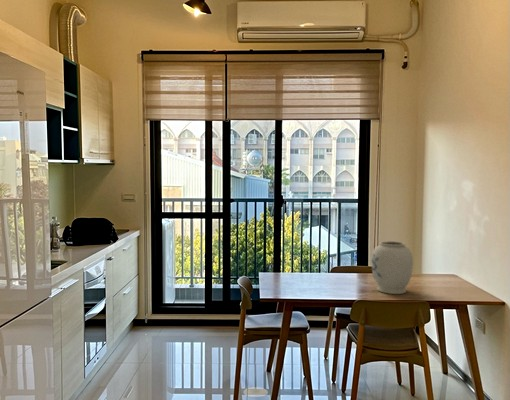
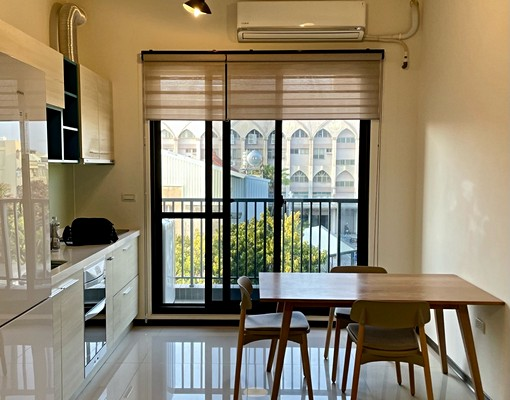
- vase [371,240,414,295]
